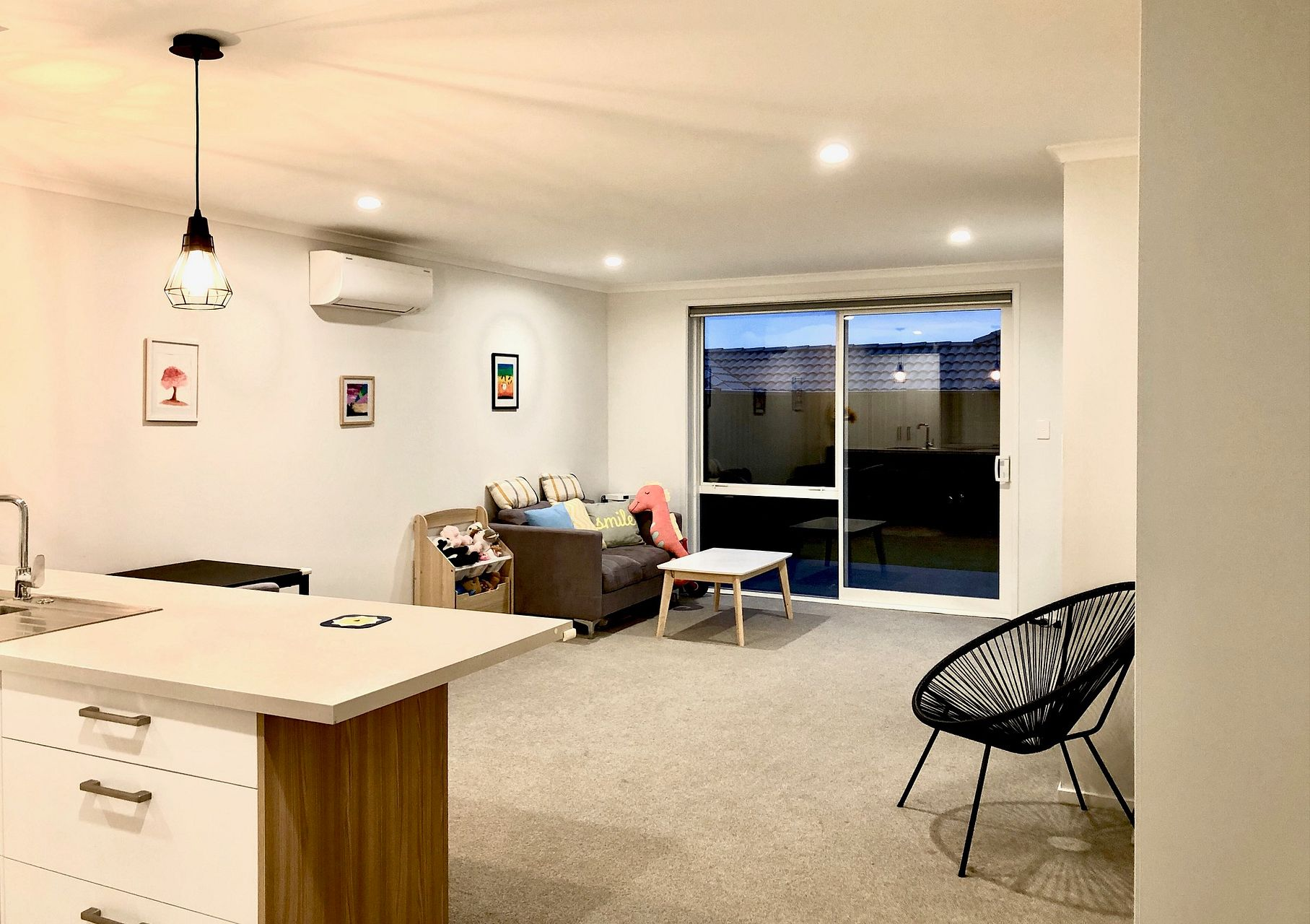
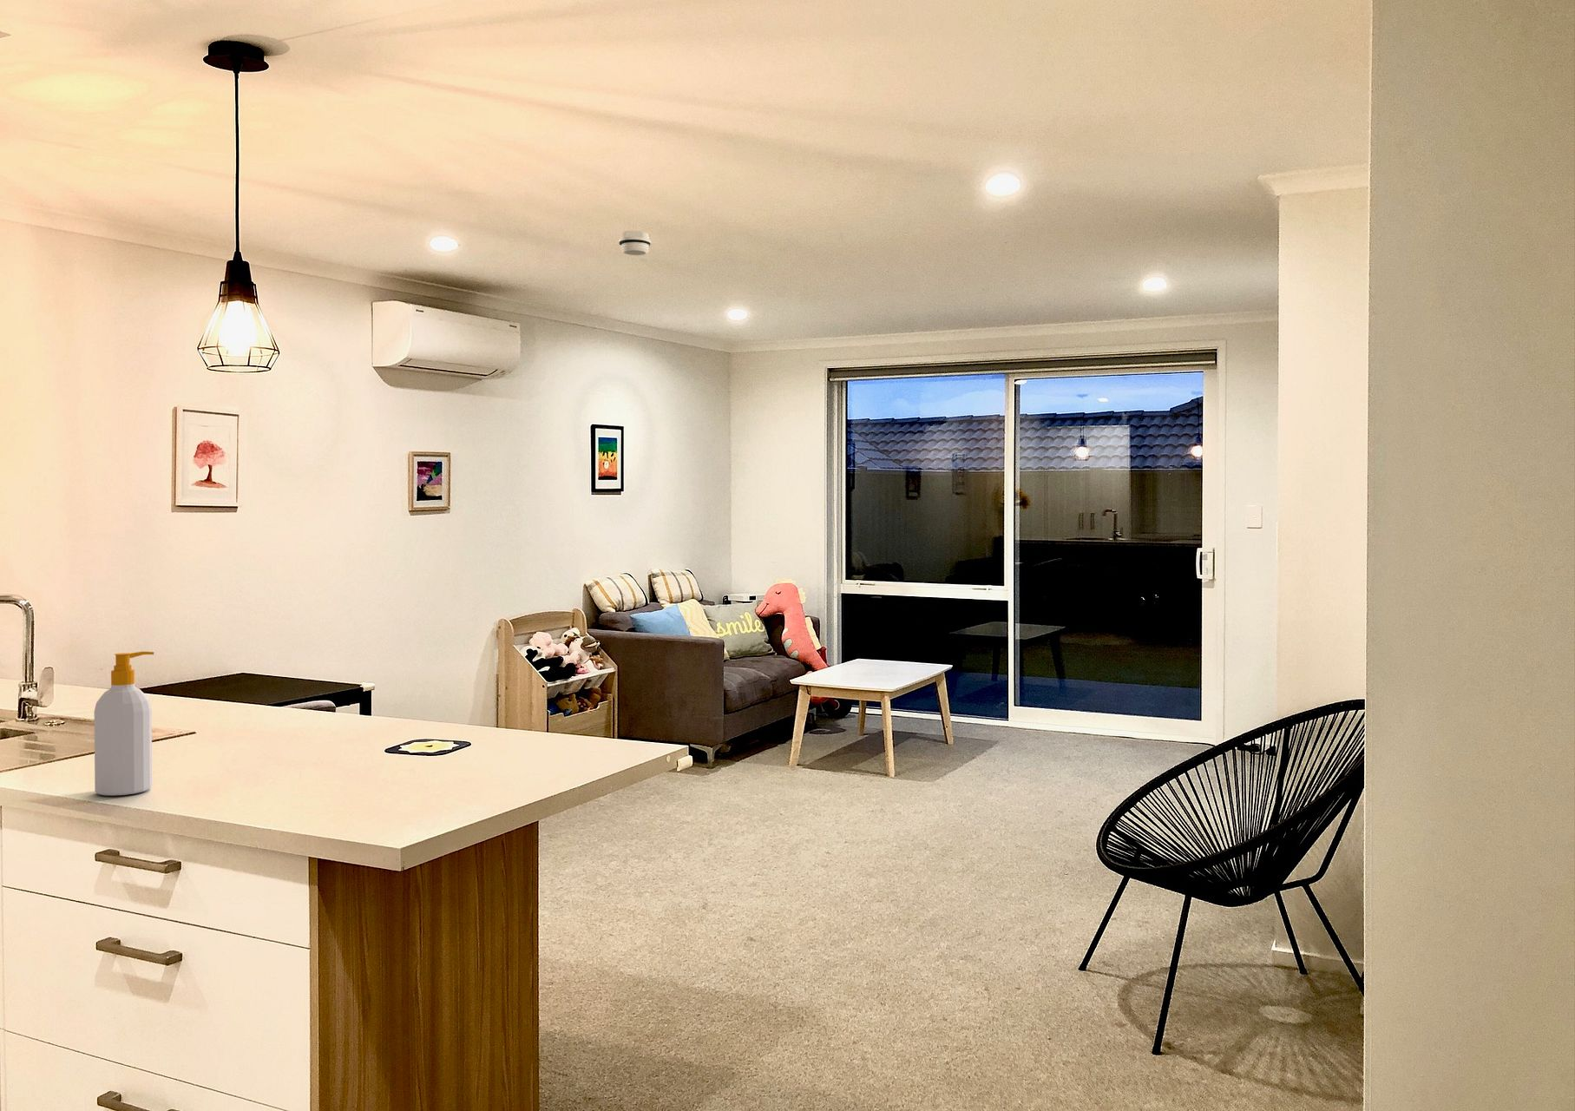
+ smoke detector [618,230,652,256]
+ soap bottle [94,650,154,797]
